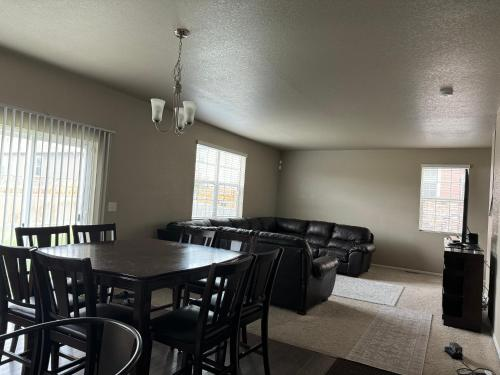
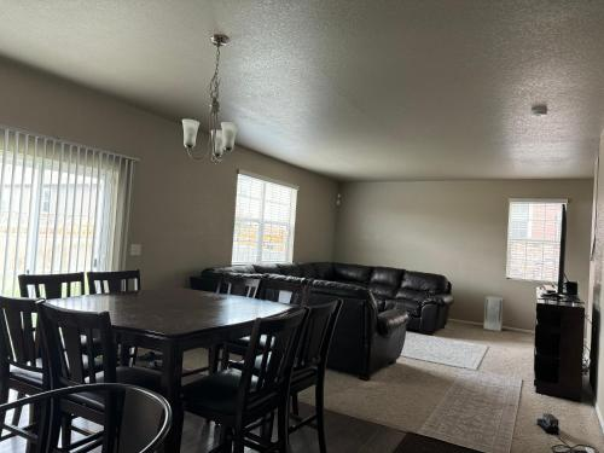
+ air purifier [483,295,505,332]
